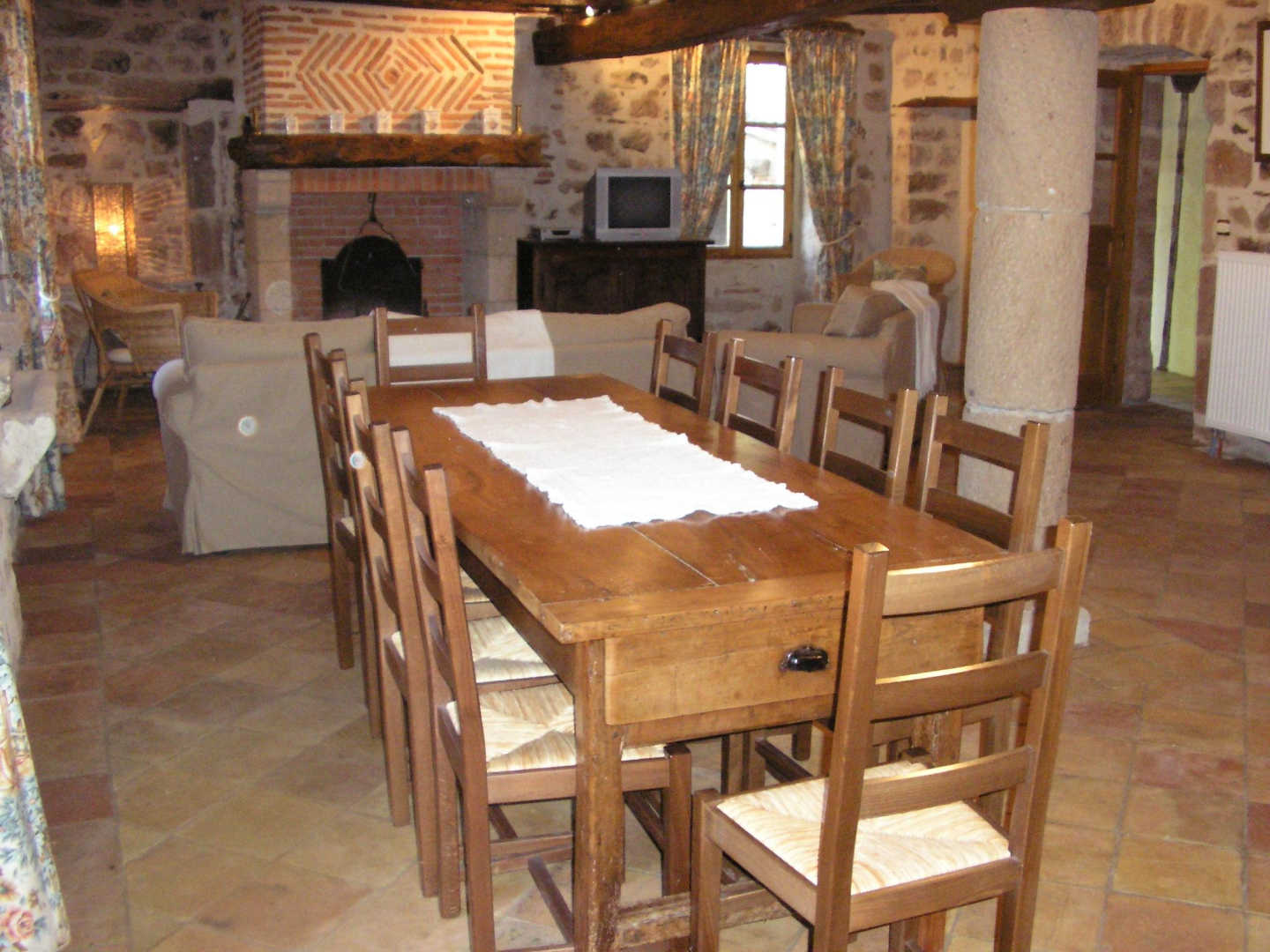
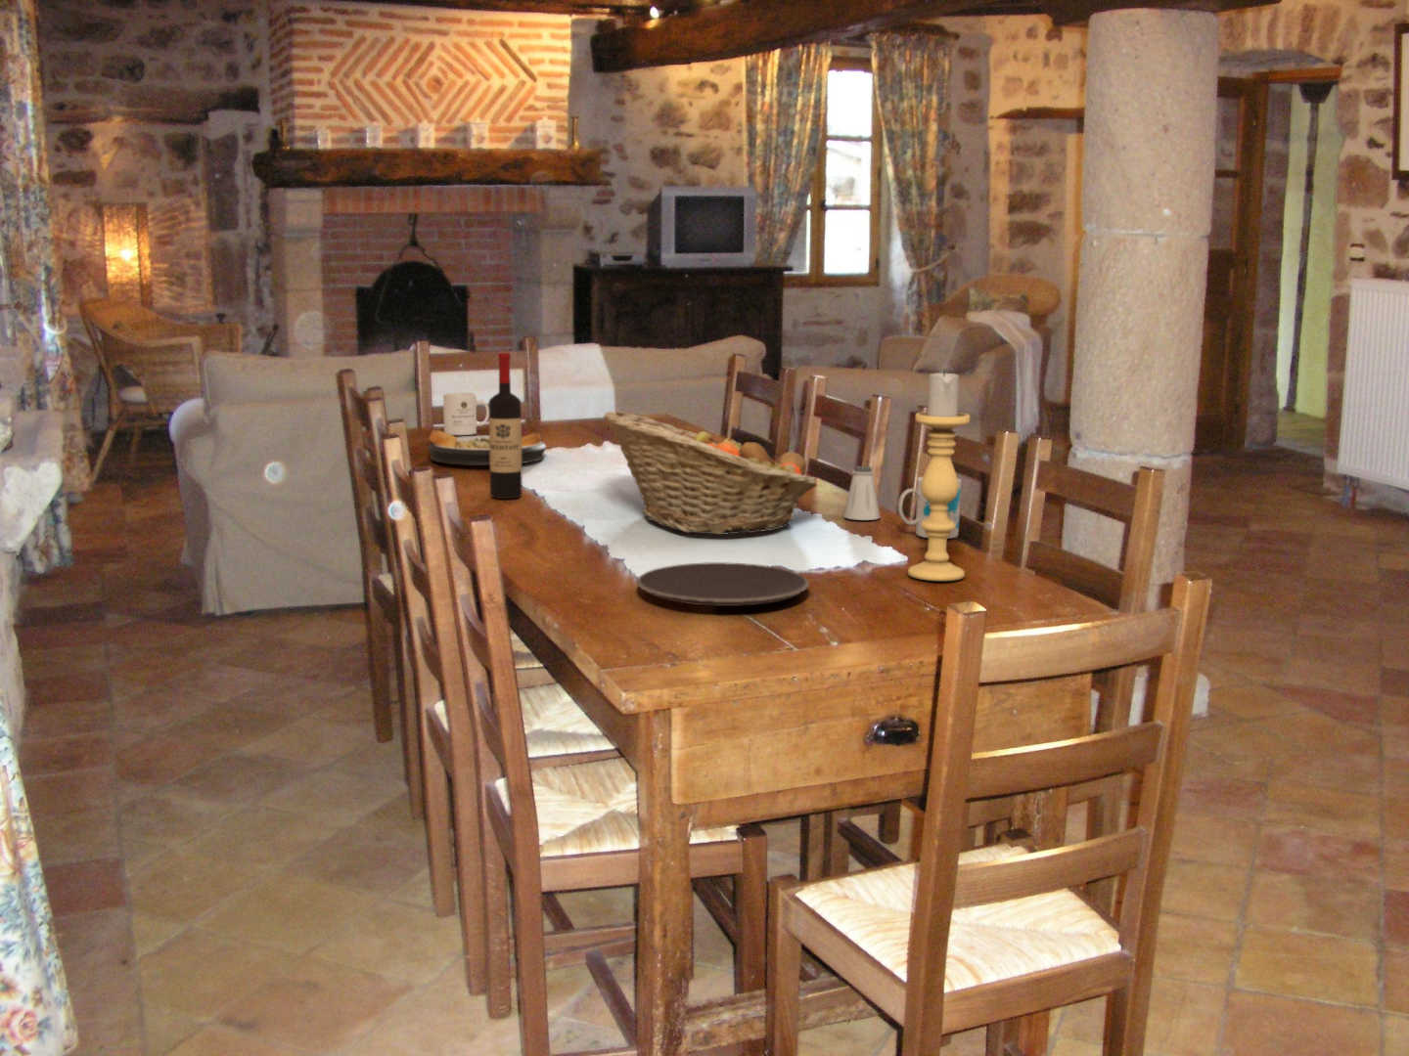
+ candle holder [908,368,971,581]
+ saltshaker [842,466,881,521]
+ fruit basket [602,409,818,536]
+ mug [898,476,962,540]
+ wine bottle [488,352,523,499]
+ mug [443,392,489,436]
+ plate [427,429,548,466]
+ plate [635,561,810,607]
